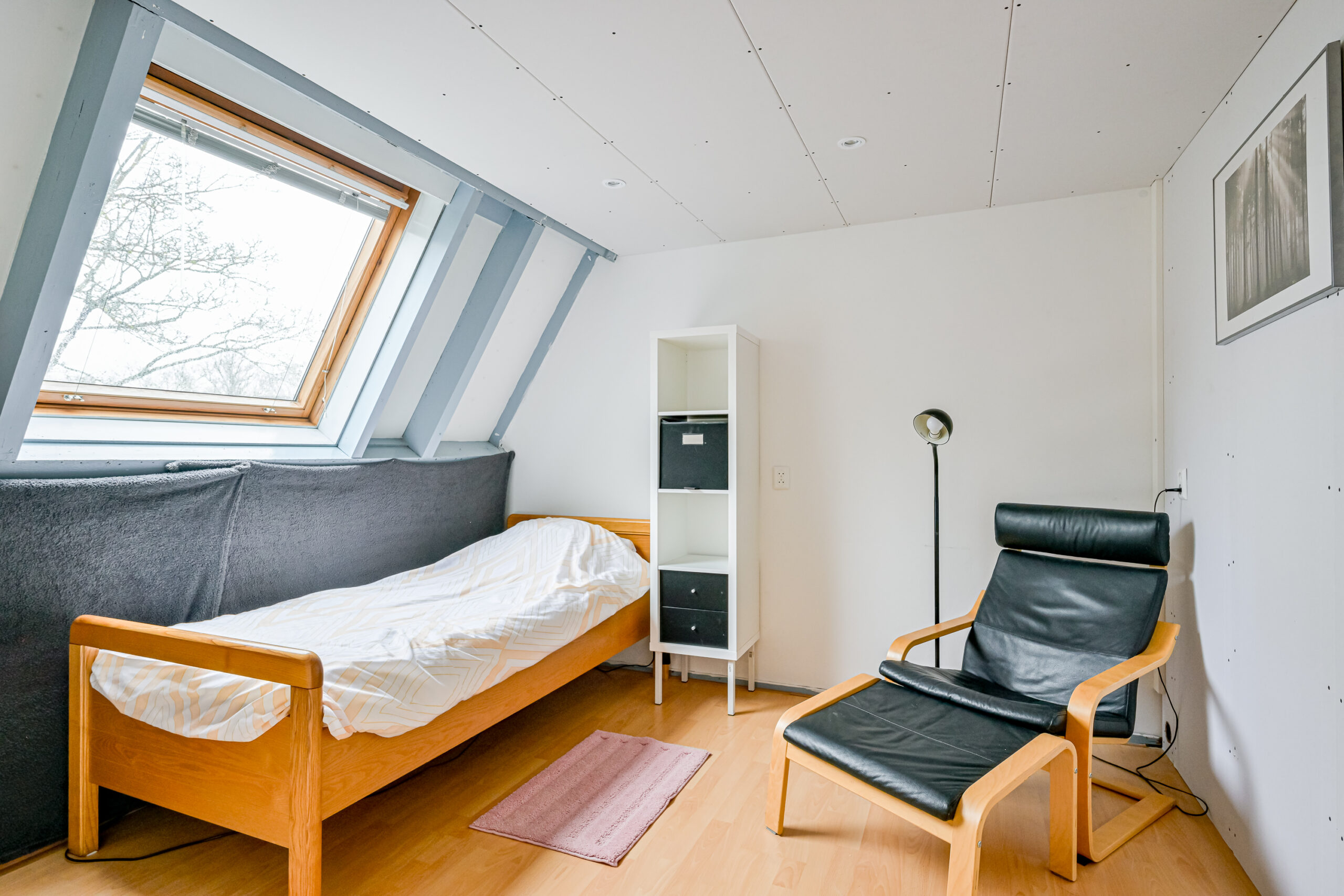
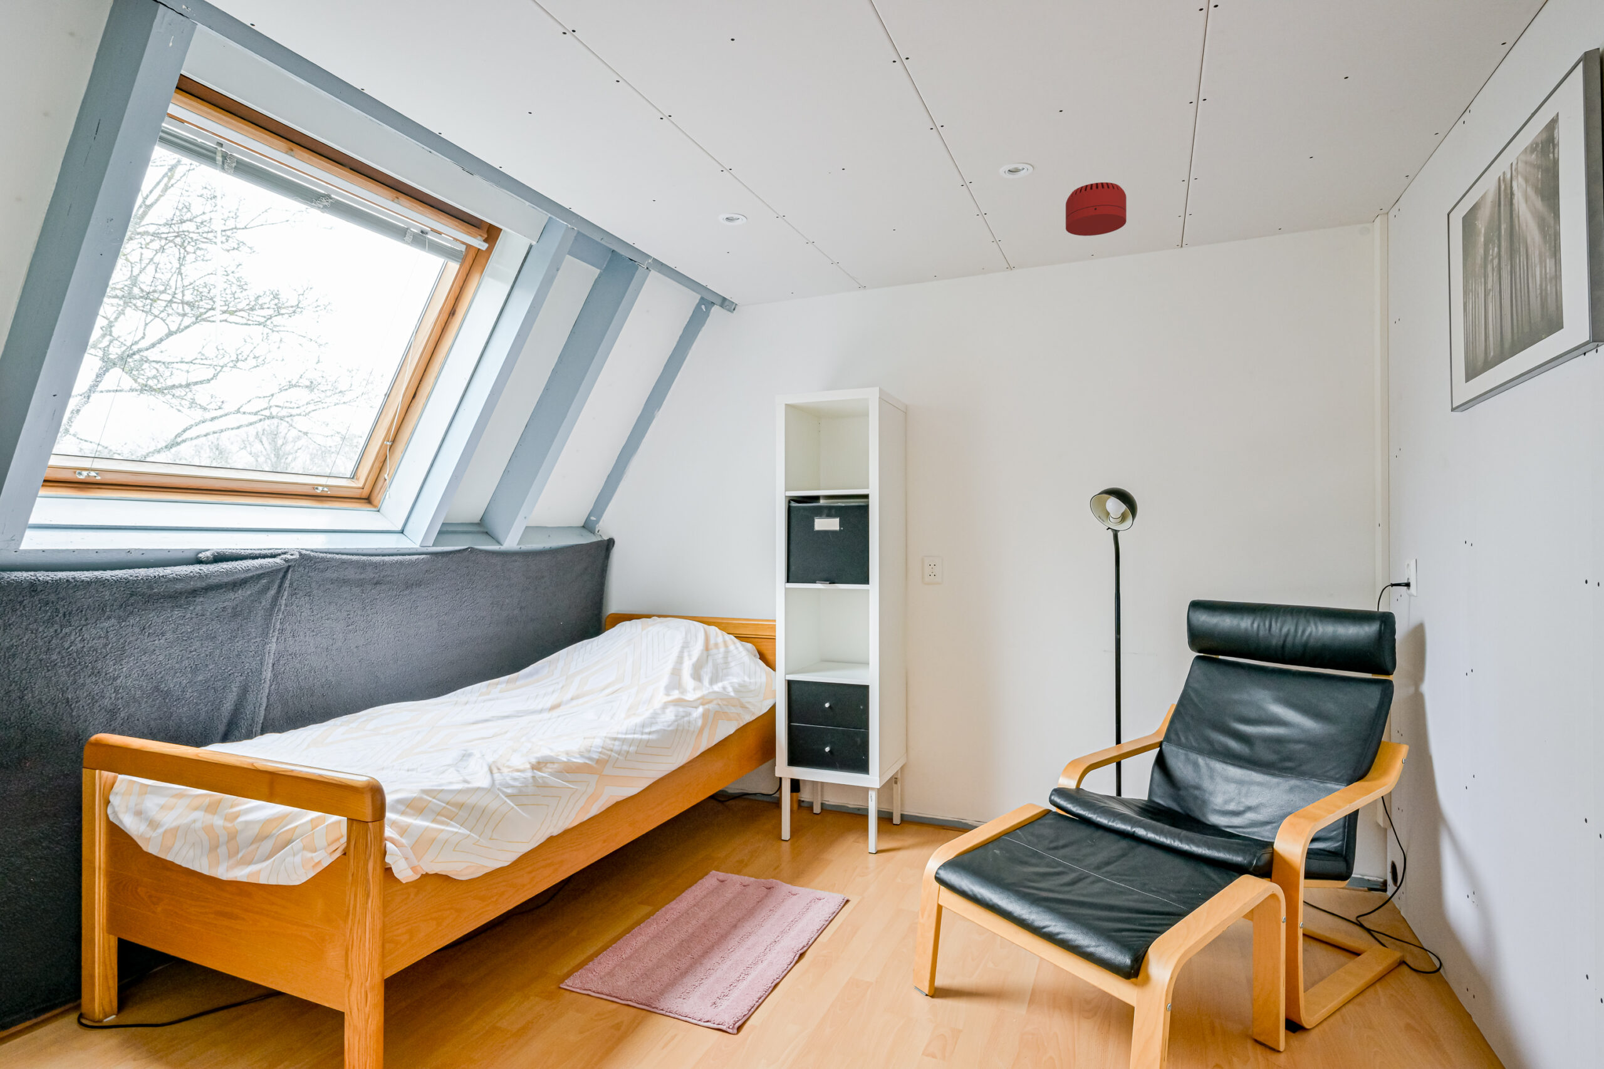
+ smoke detector [1065,181,1127,236]
